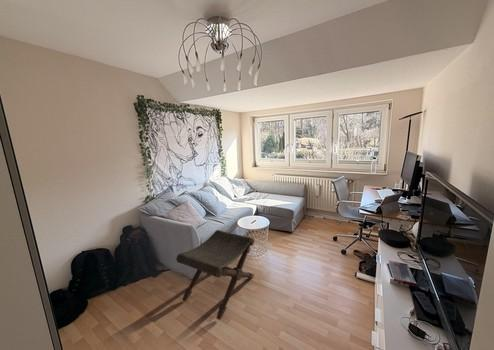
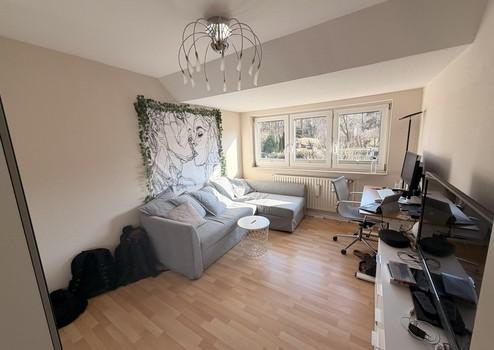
- footstool [175,229,255,321]
